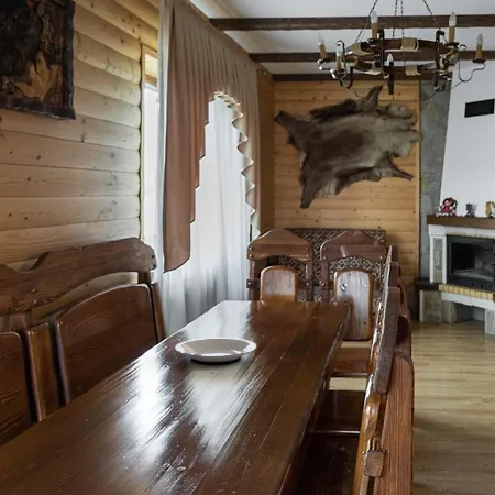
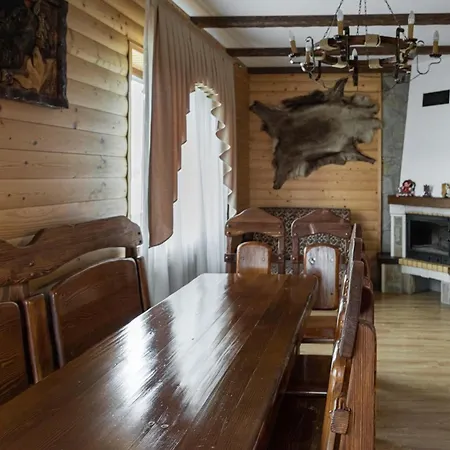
- plate [174,337,257,365]
